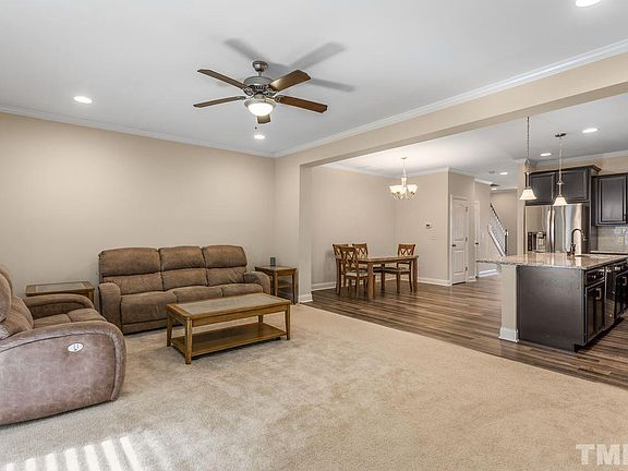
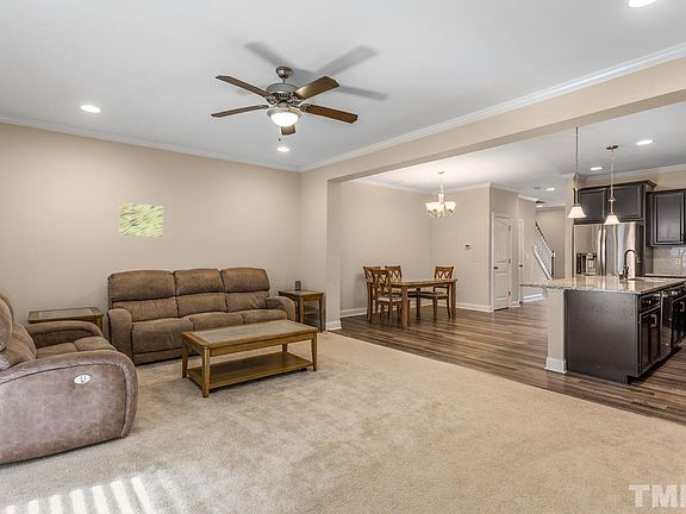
+ wall art [119,202,163,238]
